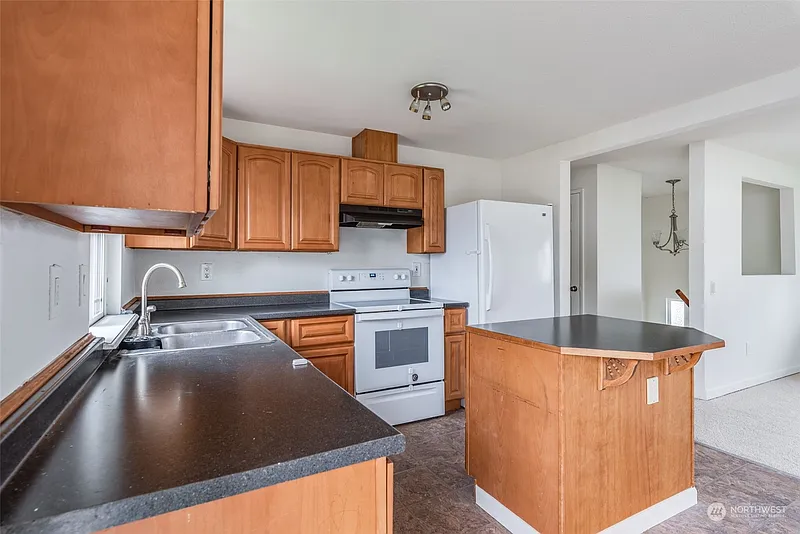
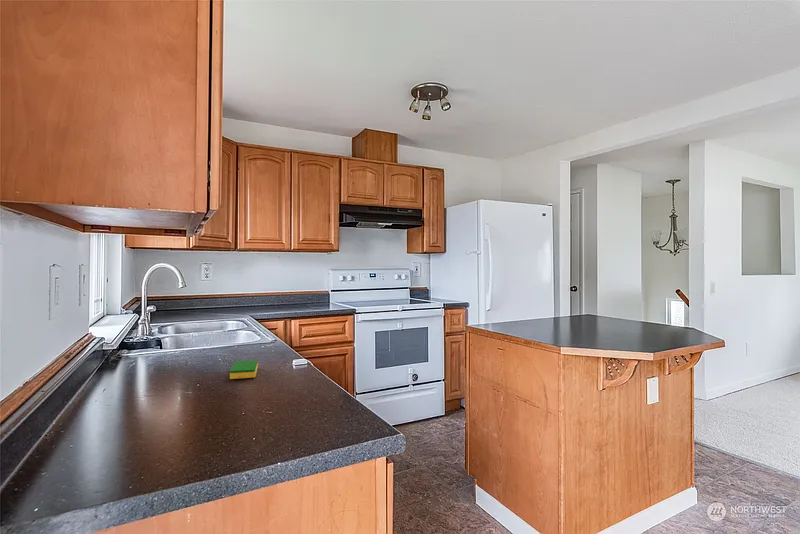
+ dish sponge [229,359,259,380]
